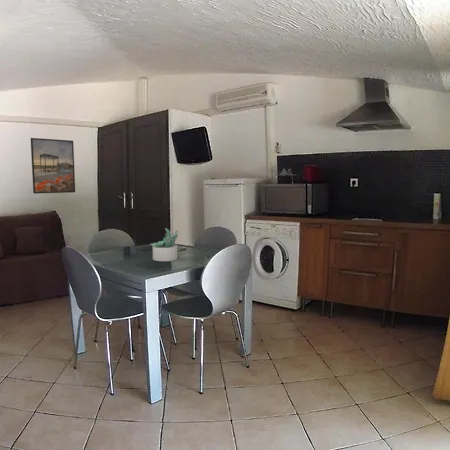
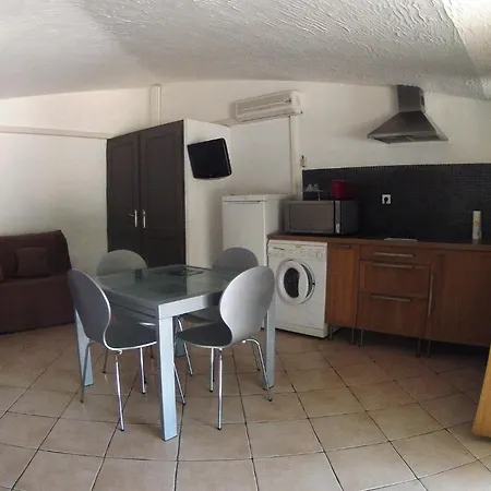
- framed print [30,137,76,194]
- succulent plant [150,227,179,262]
